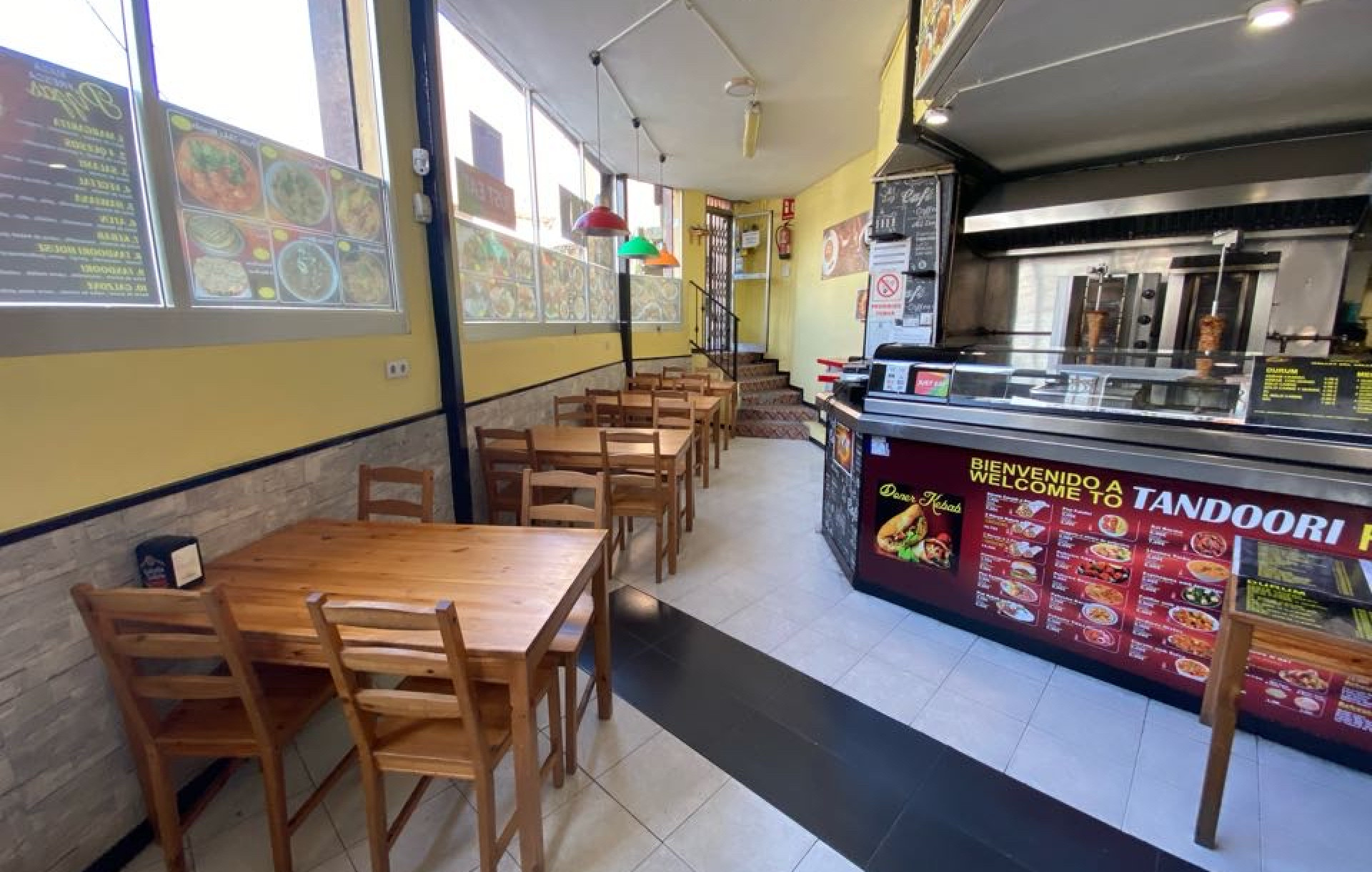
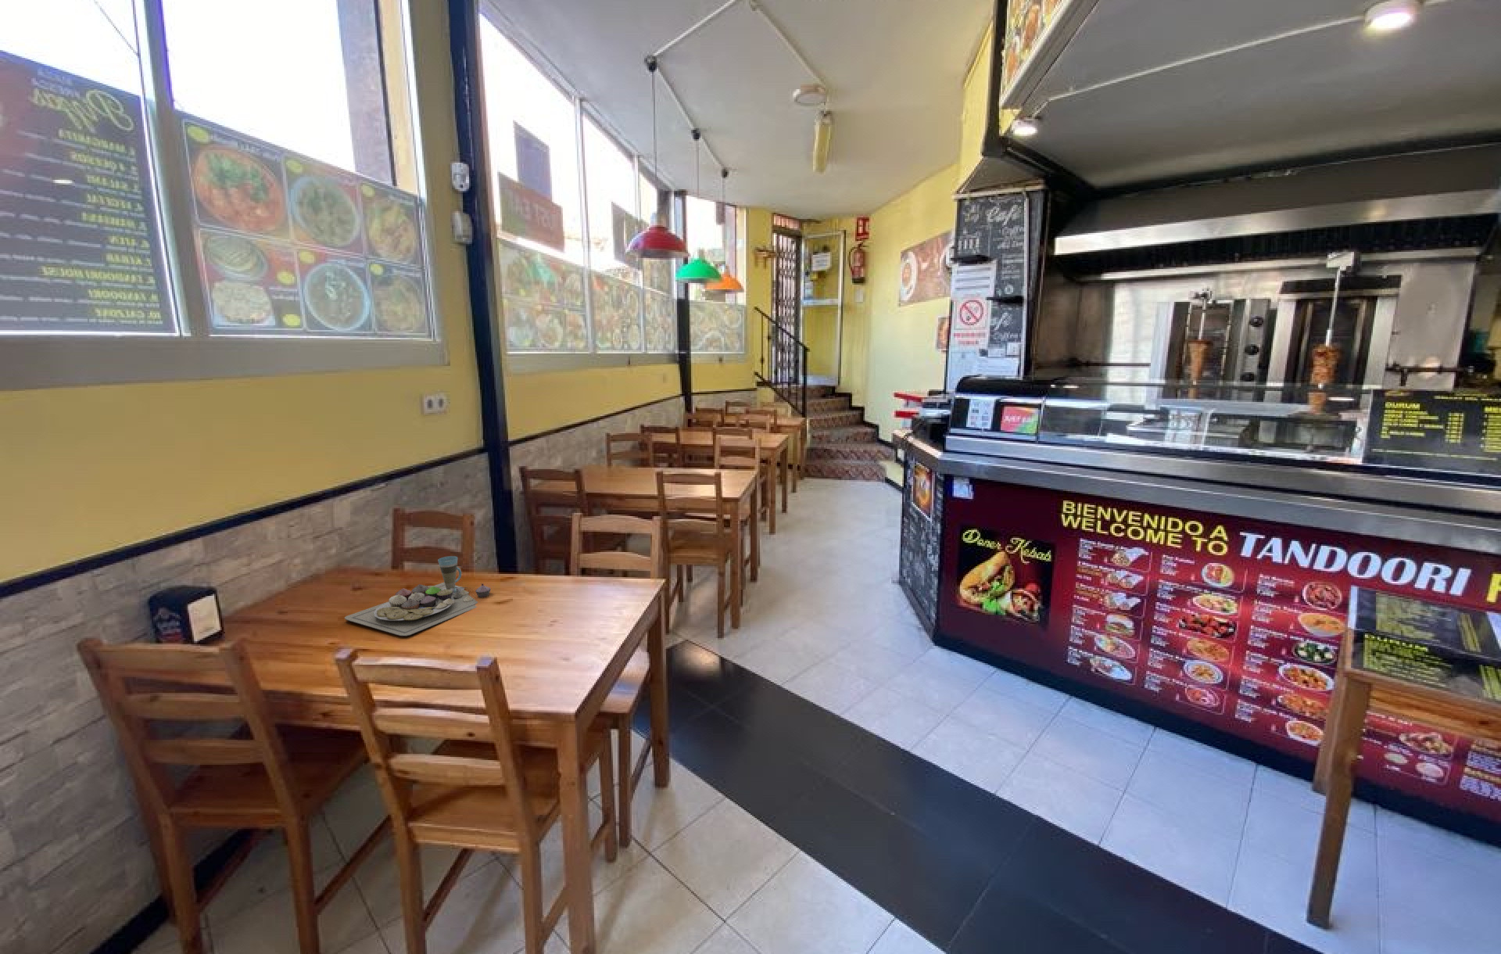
+ food plate [344,555,491,637]
